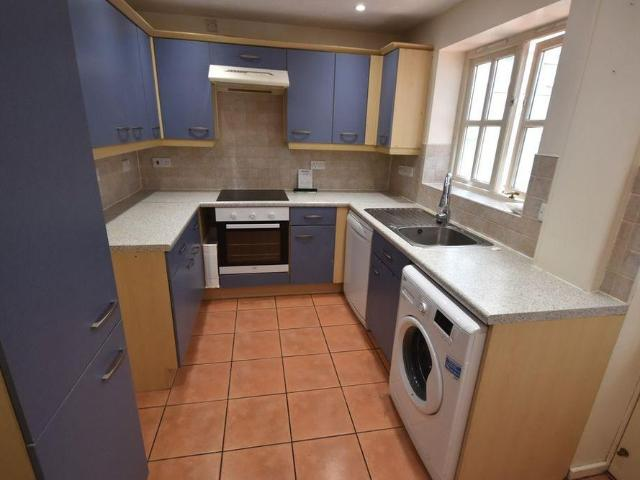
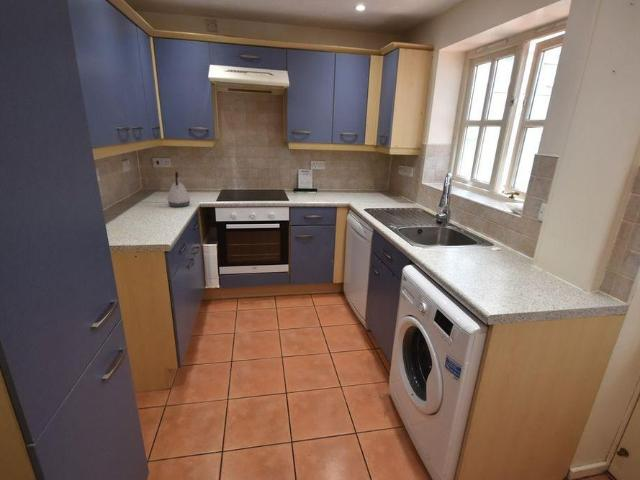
+ kettle [166,171,191,208]
